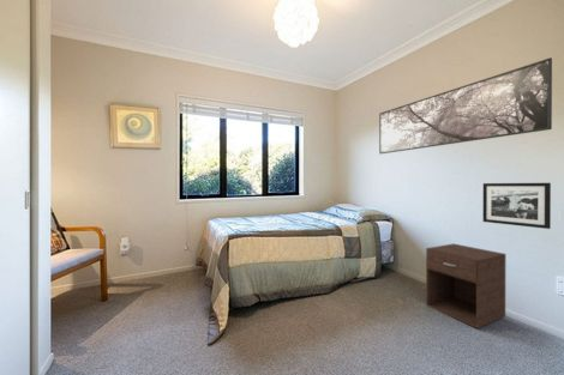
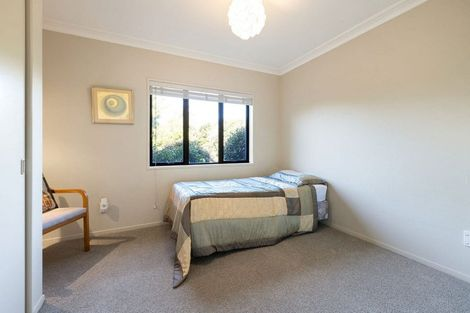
- nightstand [425,243,506,329]
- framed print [378,56,553,155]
- picture frame [482,182,552,230]
